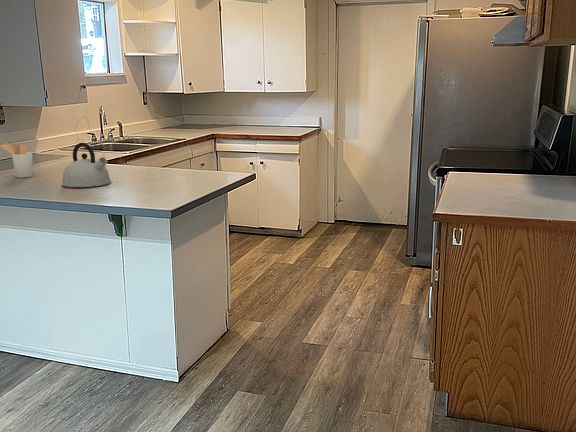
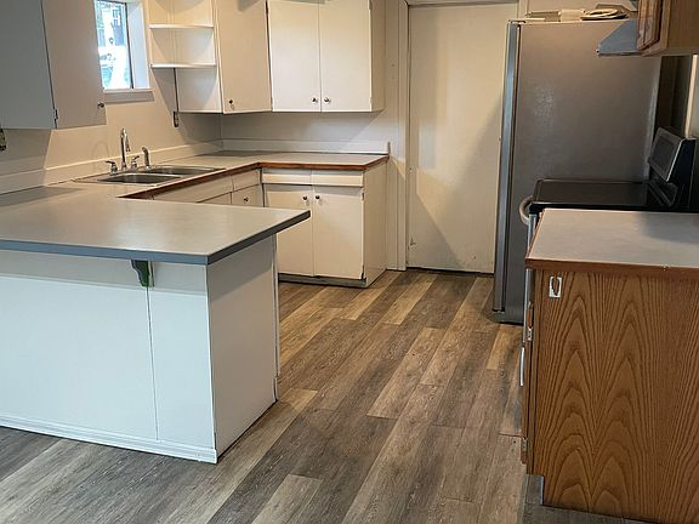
- kettle [61,142,112,188]
- utensil holder [0,142,34,179]
